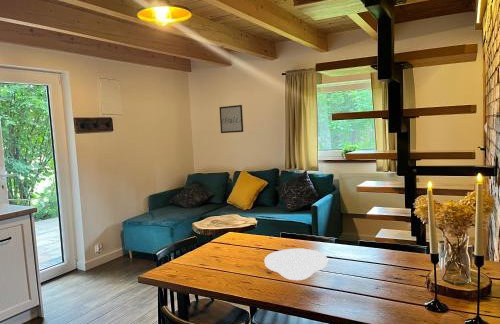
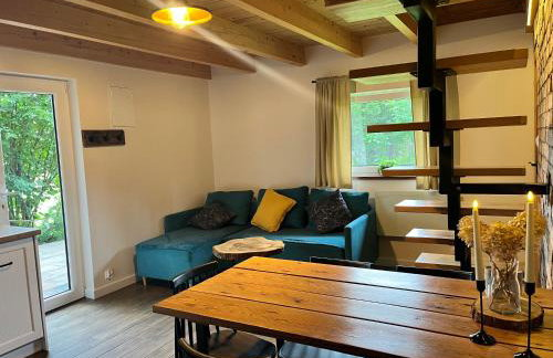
- plate [264,248,328,281]
- wall art [218,104,244,134]
